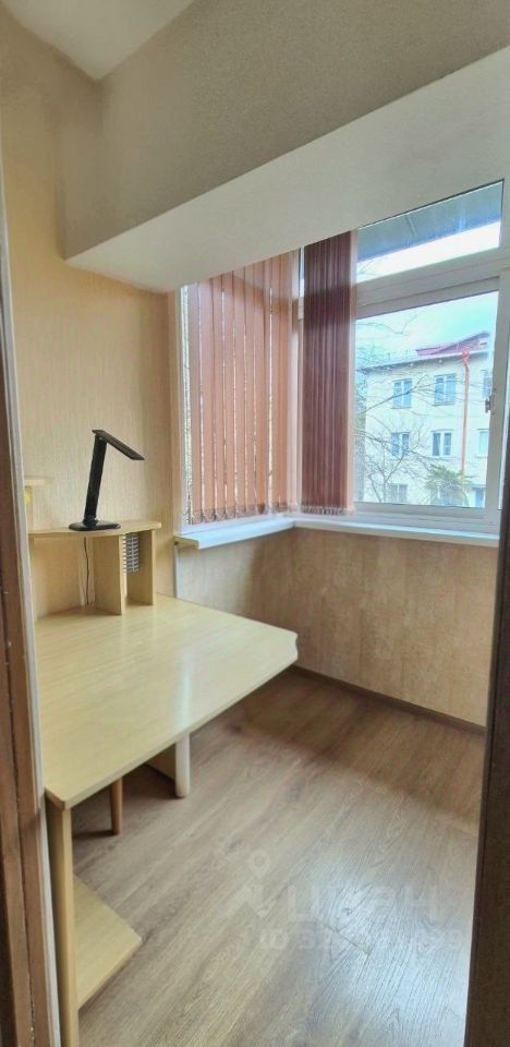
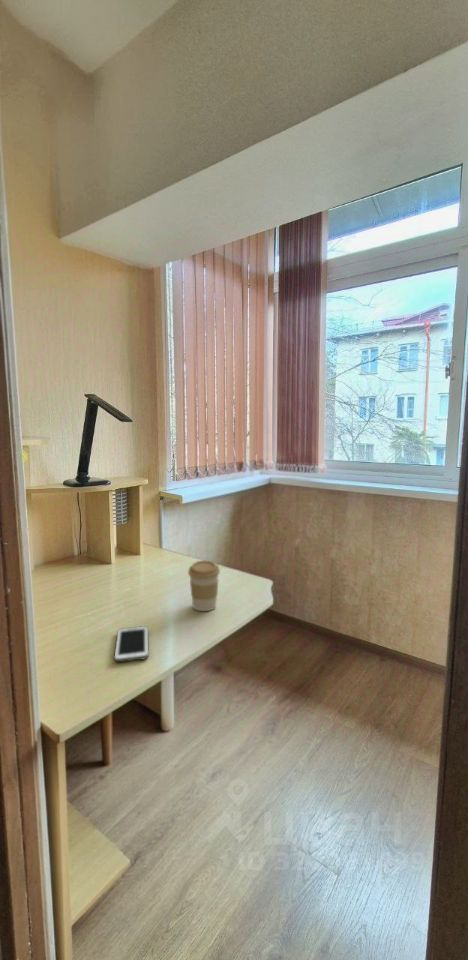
+ coffee cup [187,559,221,612]
+ cell phone [113,625,150,663]
